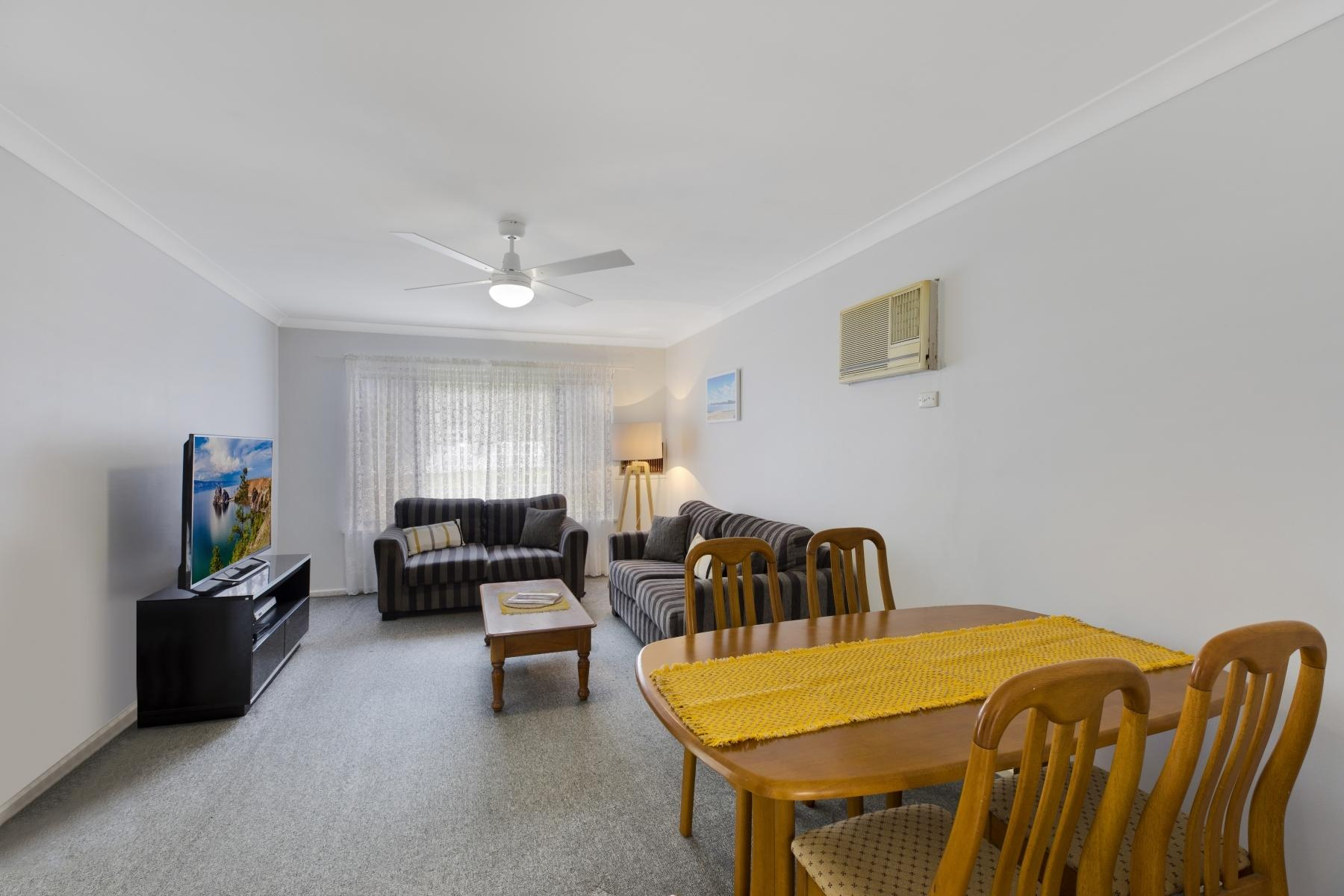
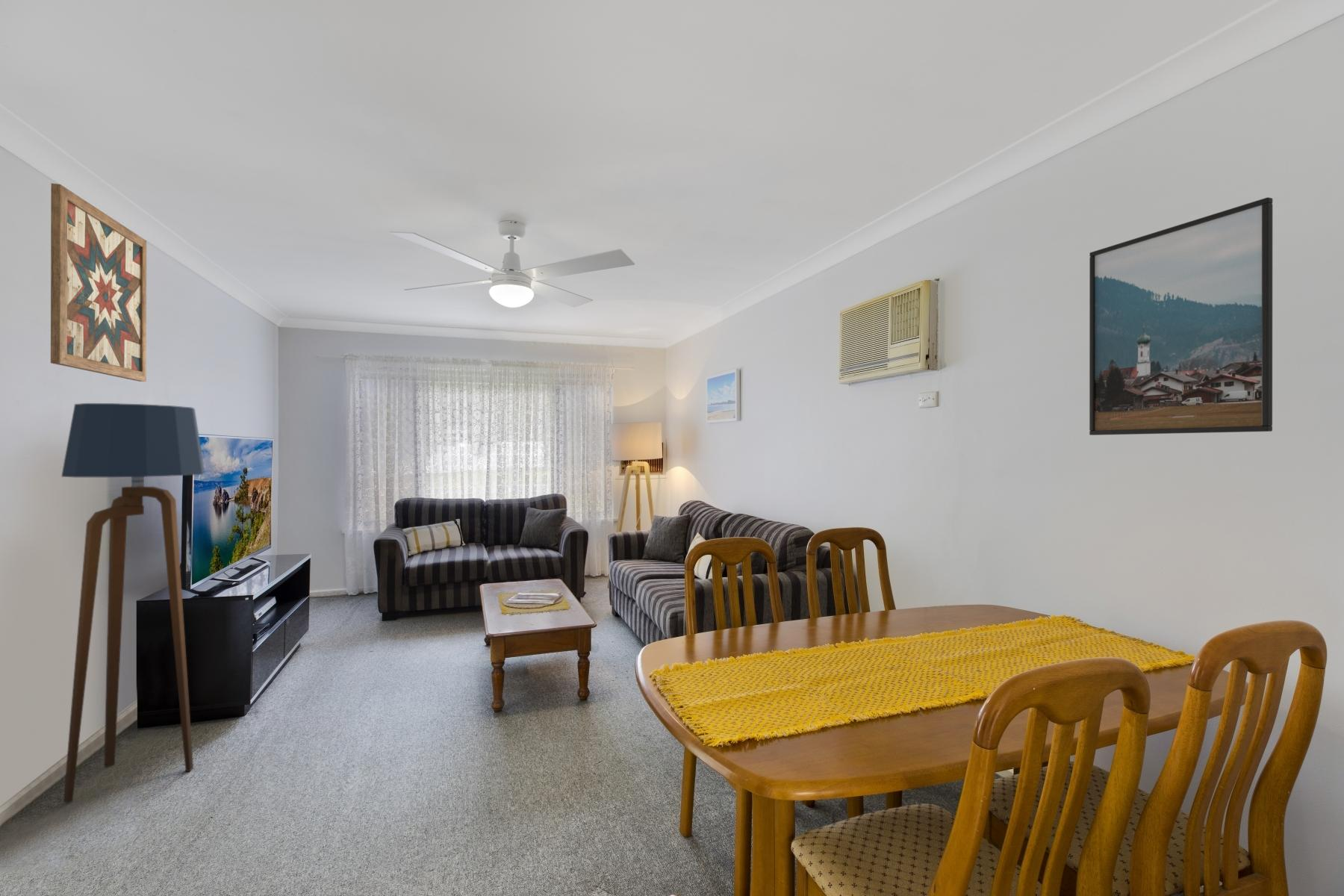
+ floor lamp [60,402,205,804]
+ wall art [50,183,147,382]
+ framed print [1089,196,1273,436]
